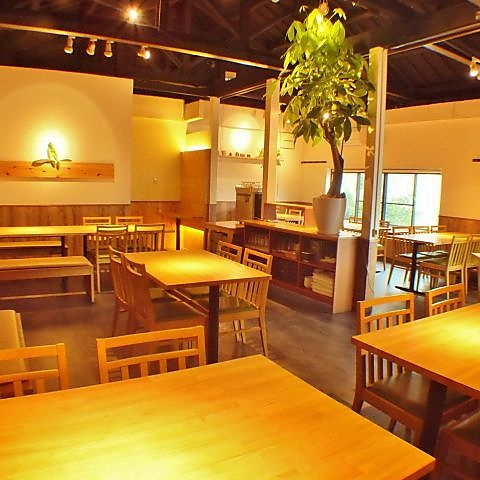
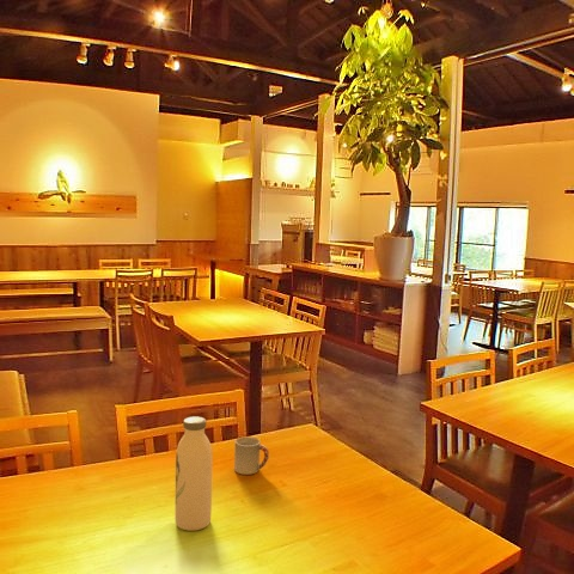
+ water bottle [175,415,213,532]
+ cup [233,435,270,476]
